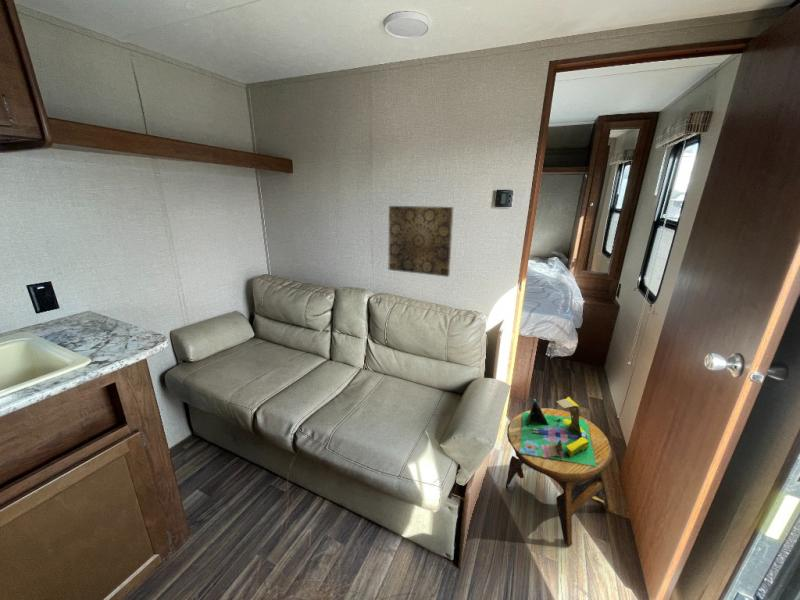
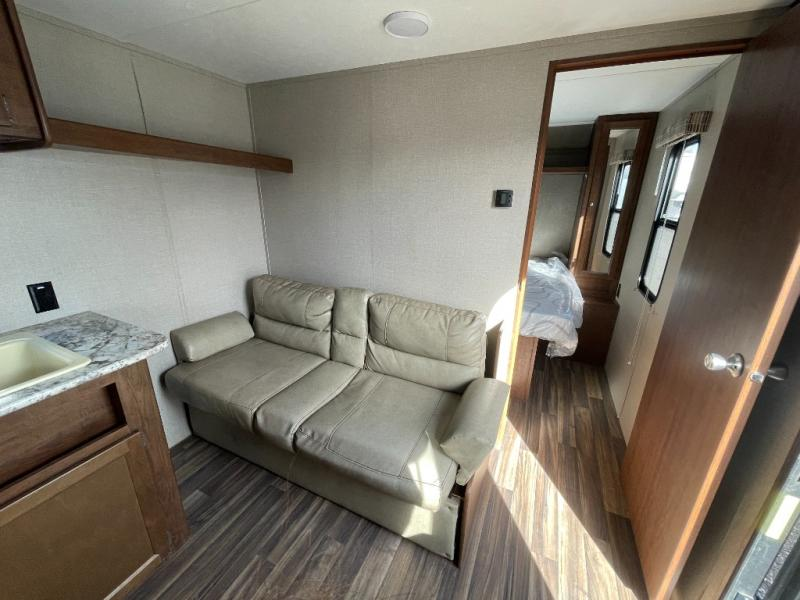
- wall art [388,205,455,278]
- side table [505,396,614,547]
